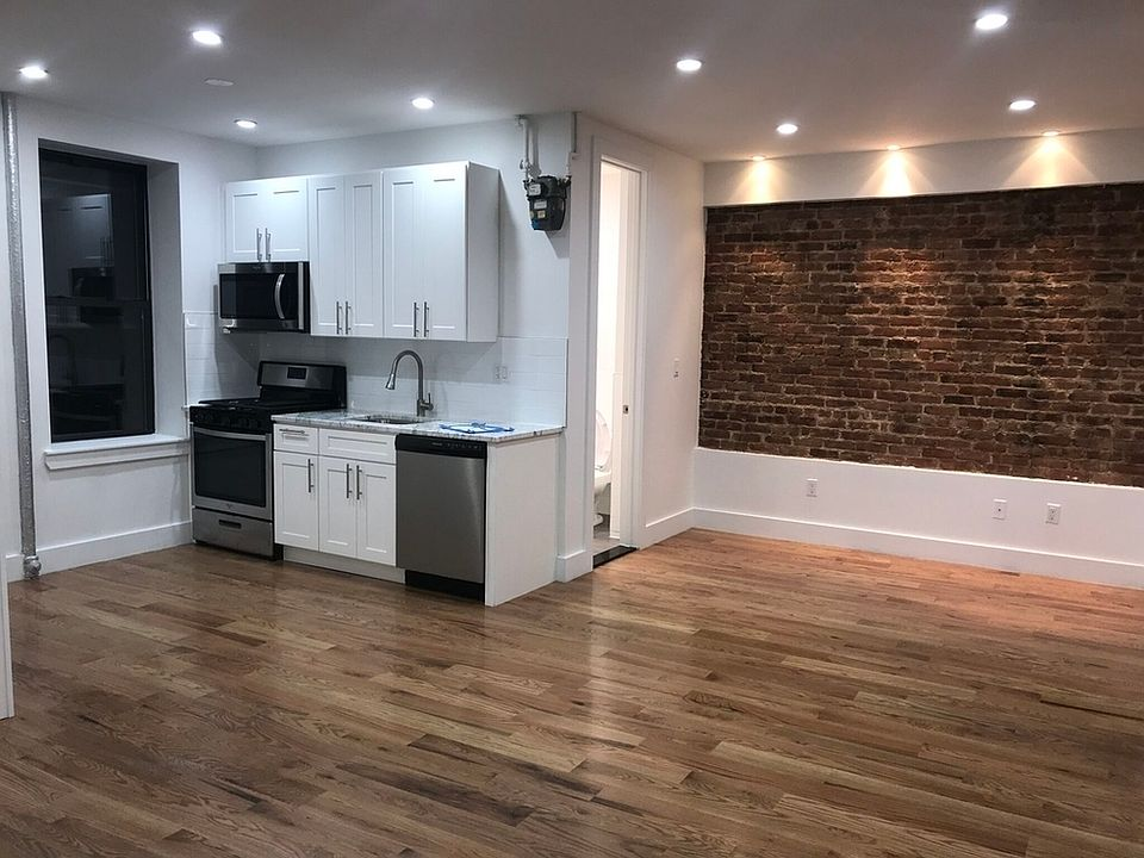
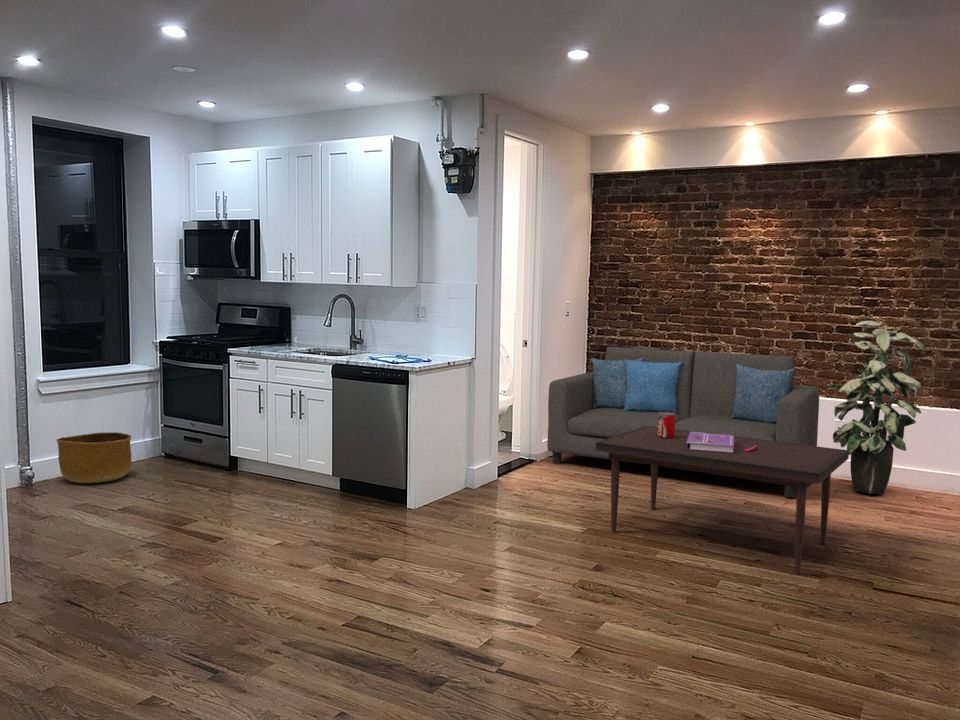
+ sofa [546,346,820,498]
+ basket [56,431,132,484]
+ indoor plant [826,320,926,495]
+ coffee table [596,412,850,574]
